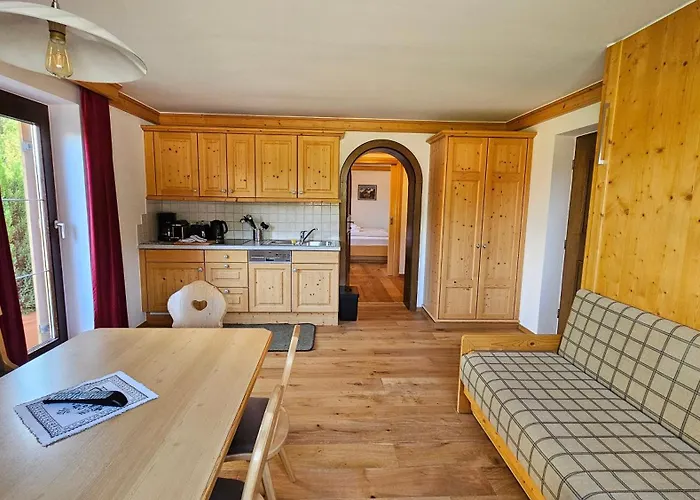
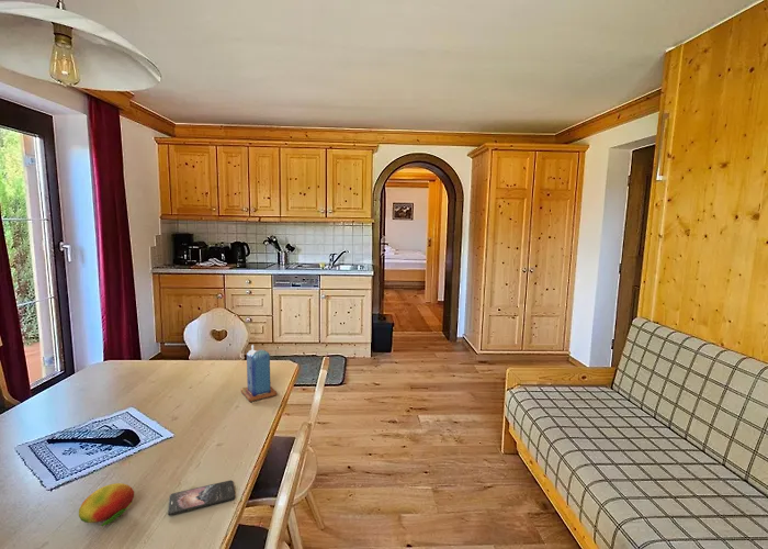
+ candle [240,344,279,403]
+ fruit [78,482,135,527]
+ smartphone [167,479,236,516]
